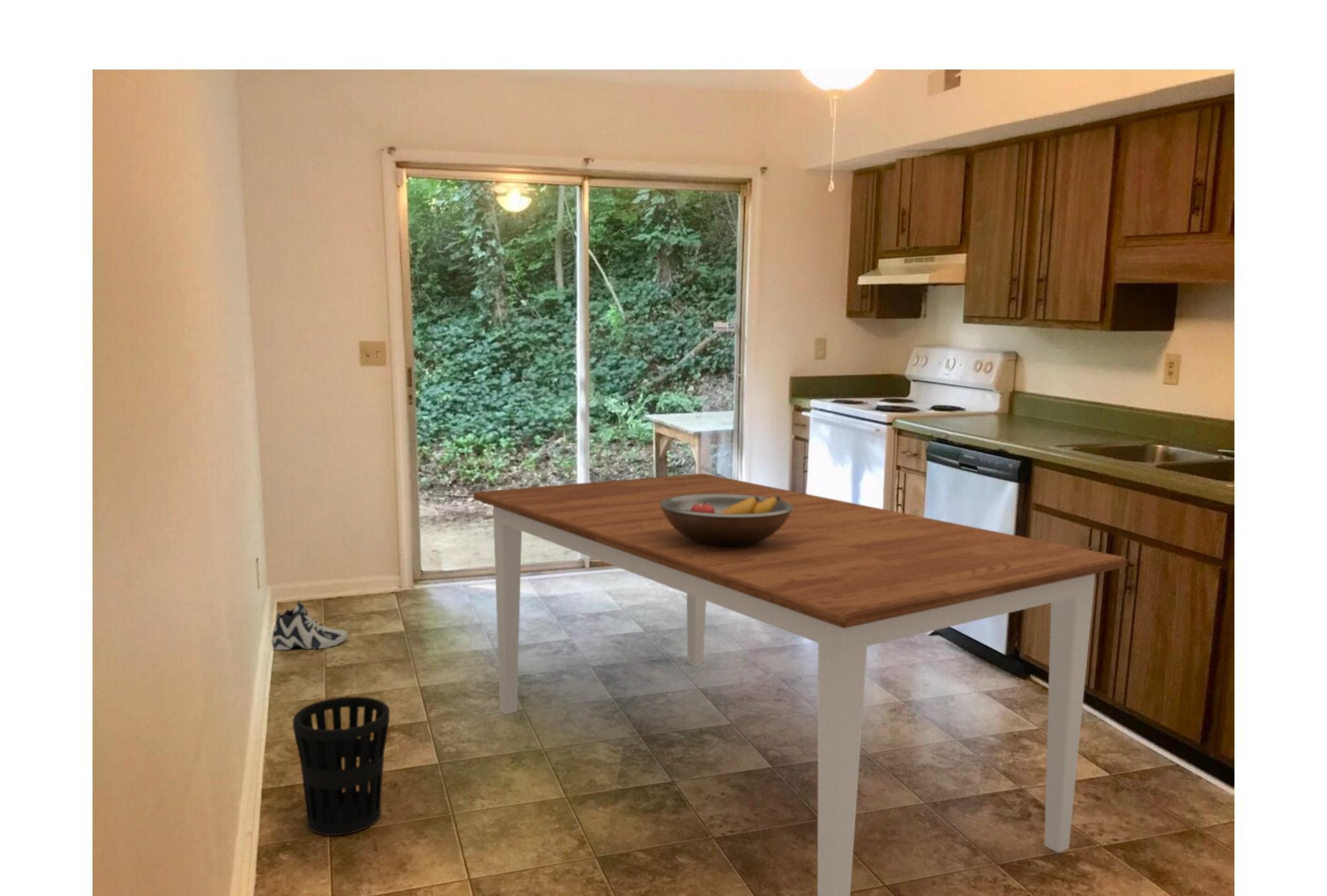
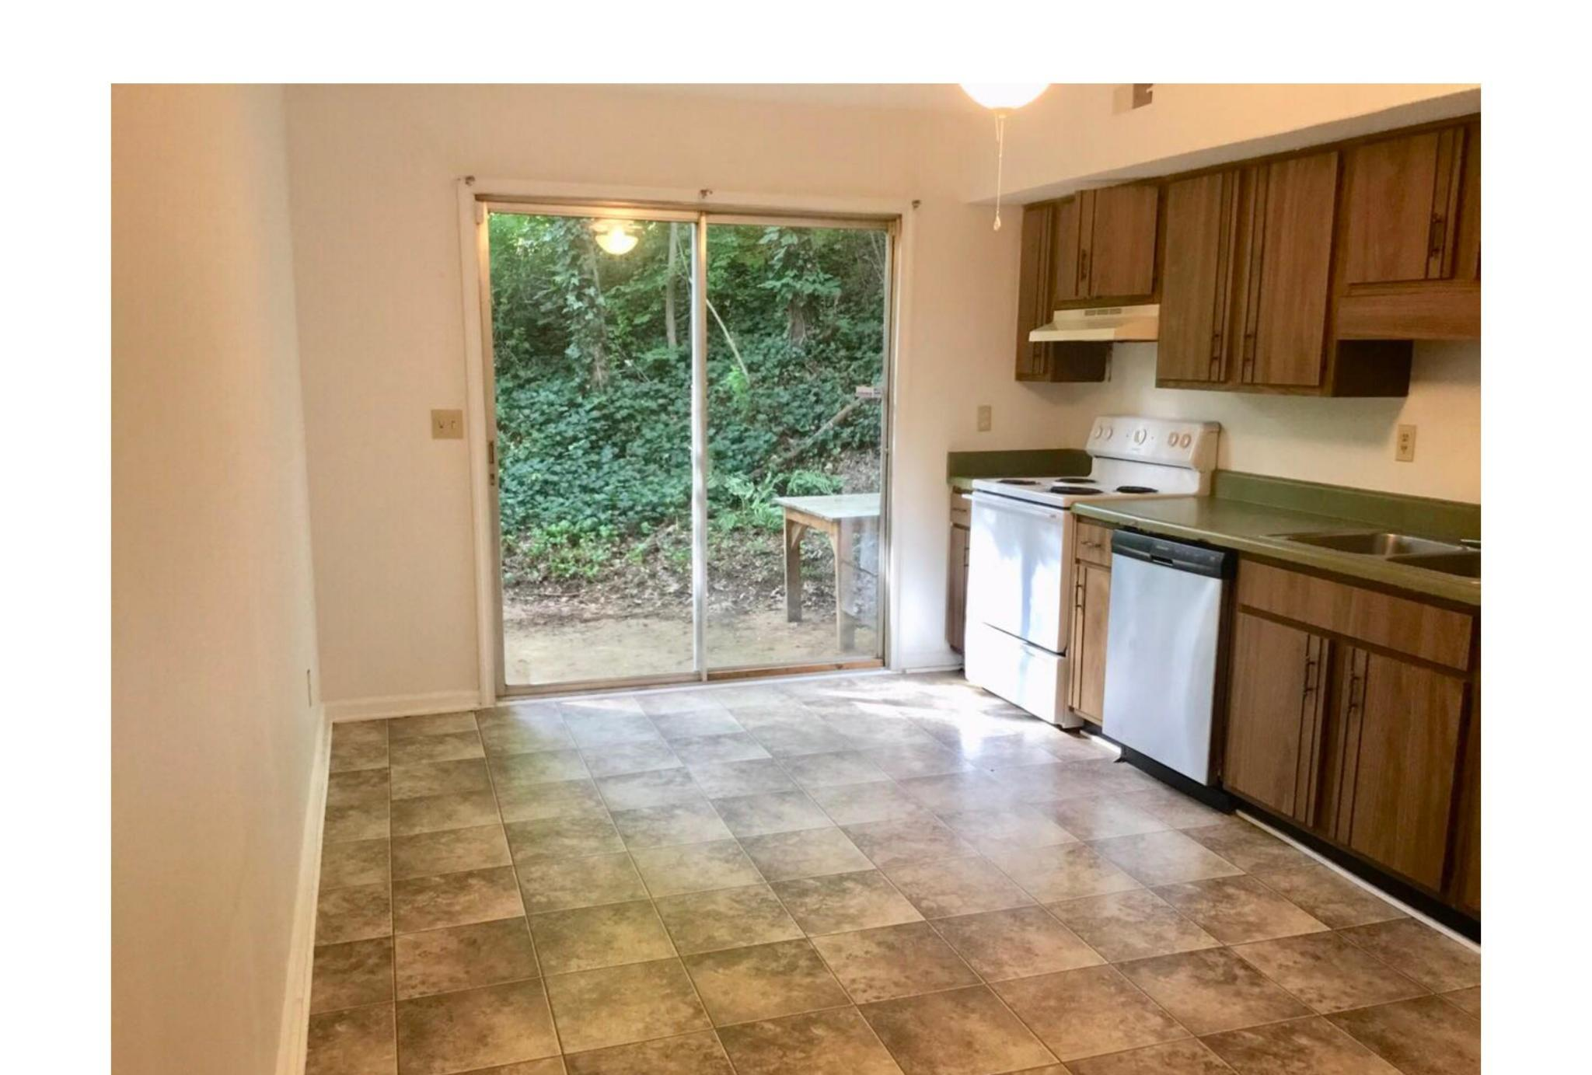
- dining table [473,473,1127,896]
- fruit bowl [660,494,793,546]
- wastebasket [292,696,390,836]
- sneaker [271,600,348,650]
